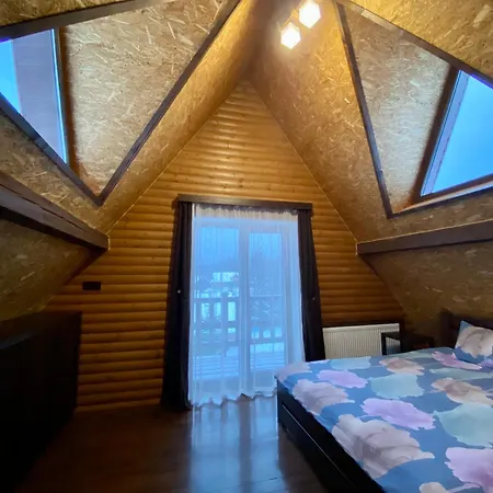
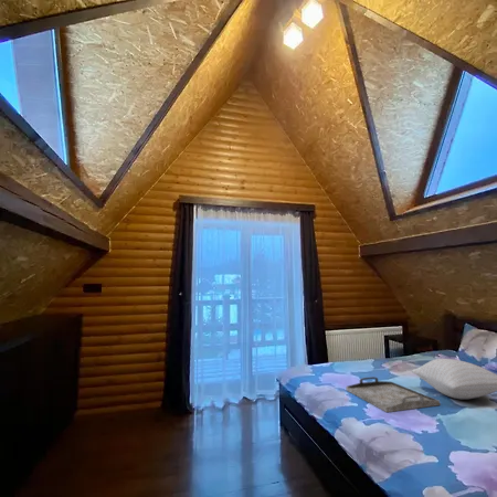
+ serving tray [345,376,442,413]
+ pillow [411,358,497,400]
